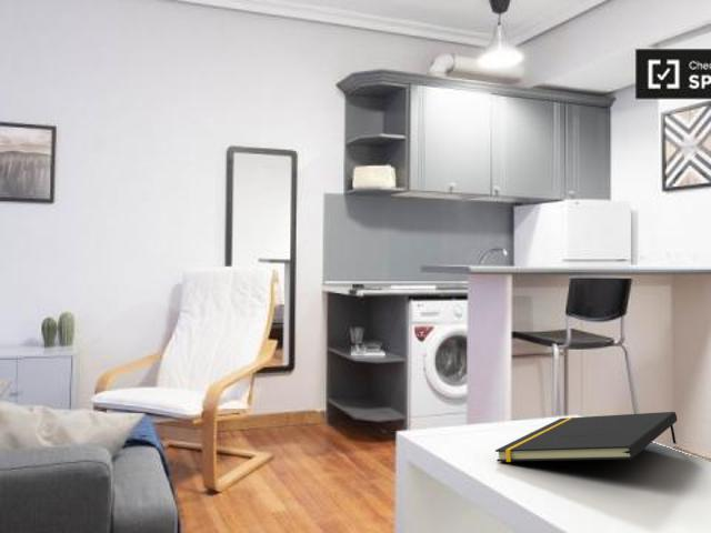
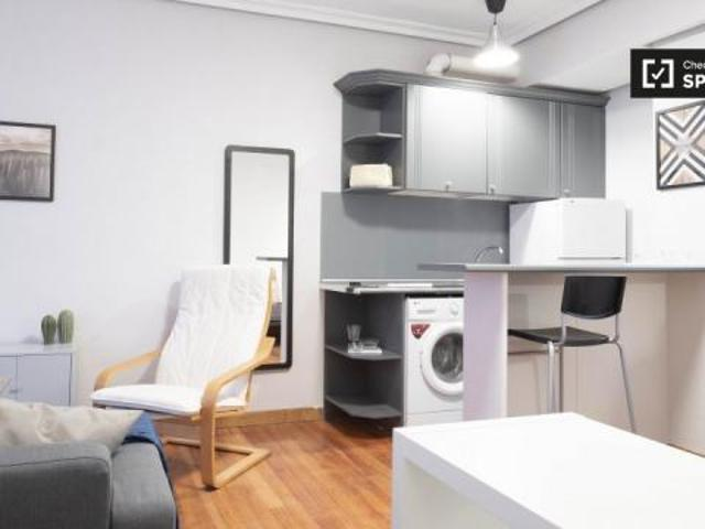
- notepad [494,411,678,463]
